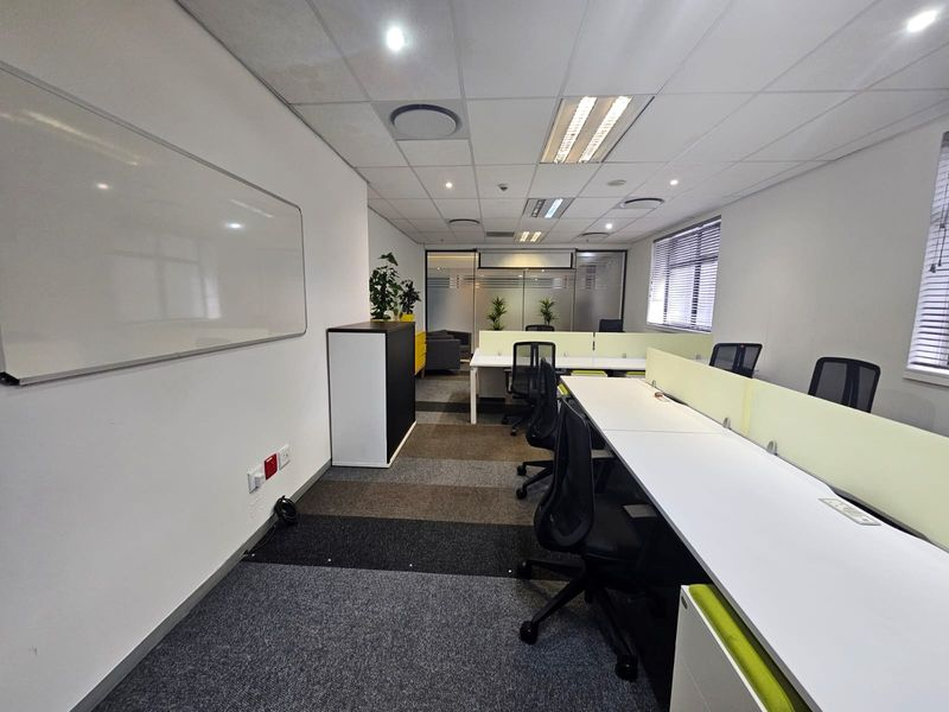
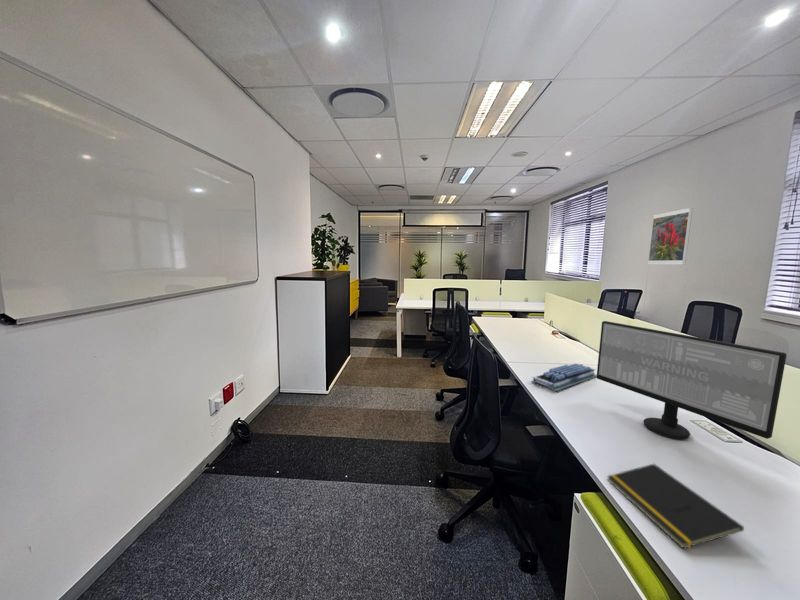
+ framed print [647,207,694,265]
+ computer monitor [596,320,787,440]
+ notepad [606,463,745,550]
+ computer keyboard [530,362,597,392]
